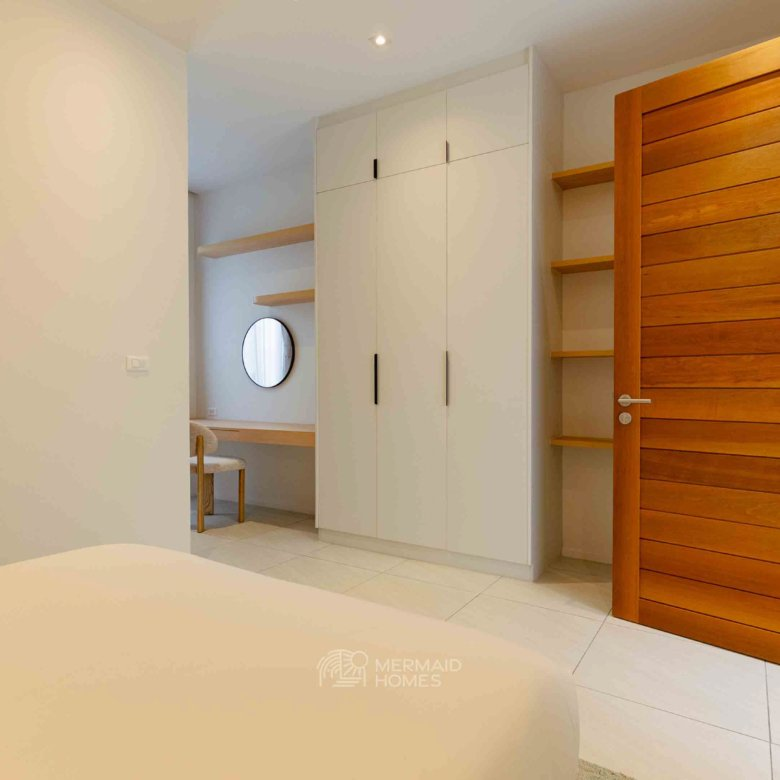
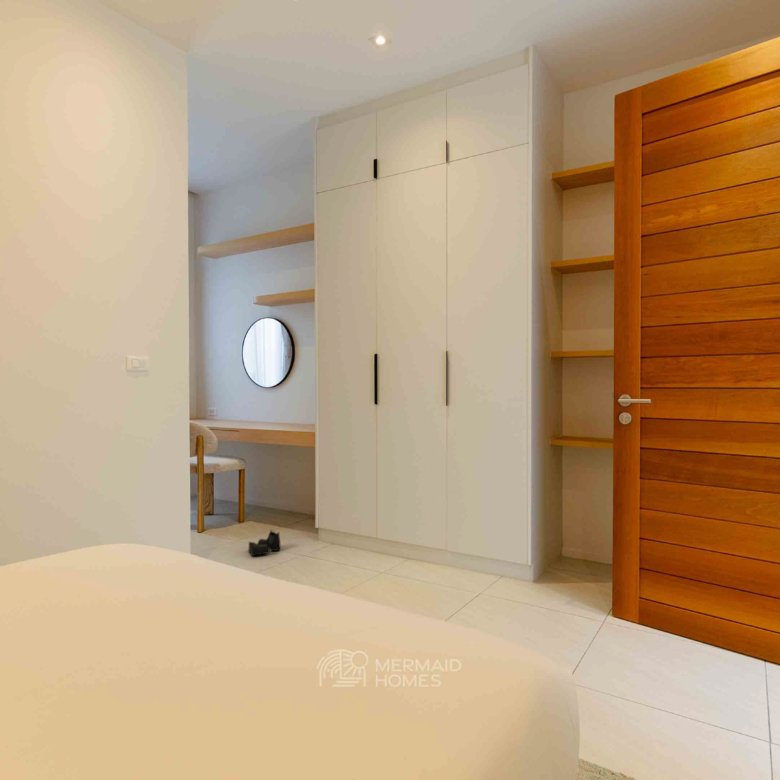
+ boots [248,529,282,557]
